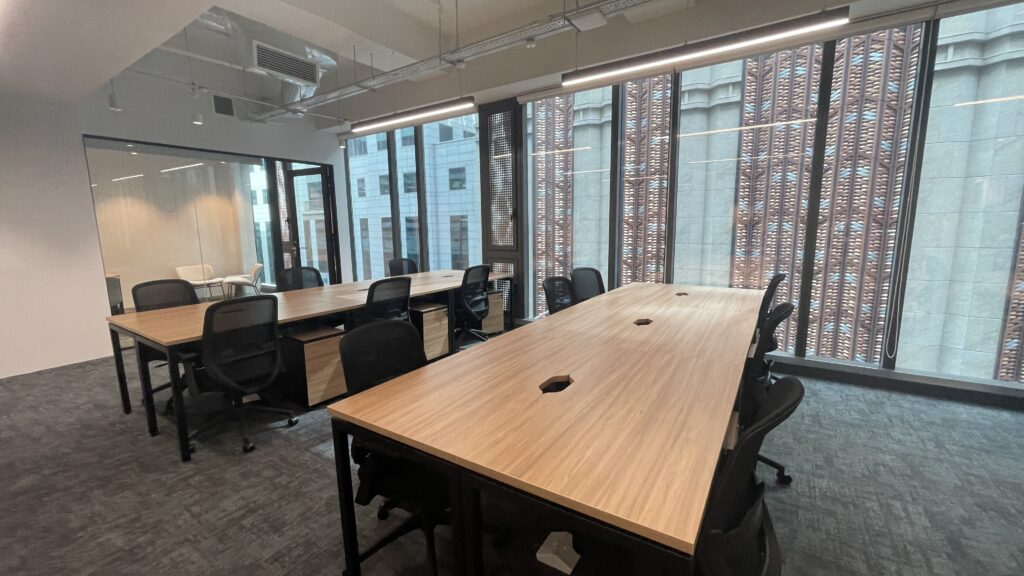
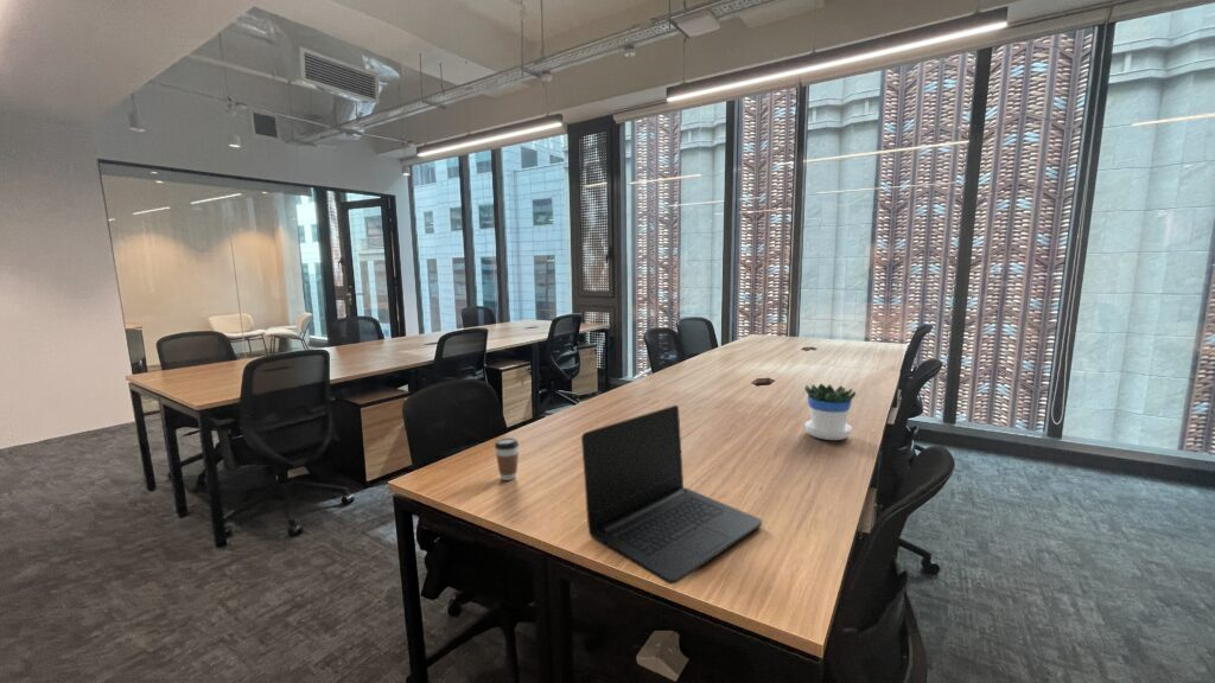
+ flowerpot [803,383,857,441]
+ laptop [580,404,763,586]
+ coffee cup [494,436,520,481]
